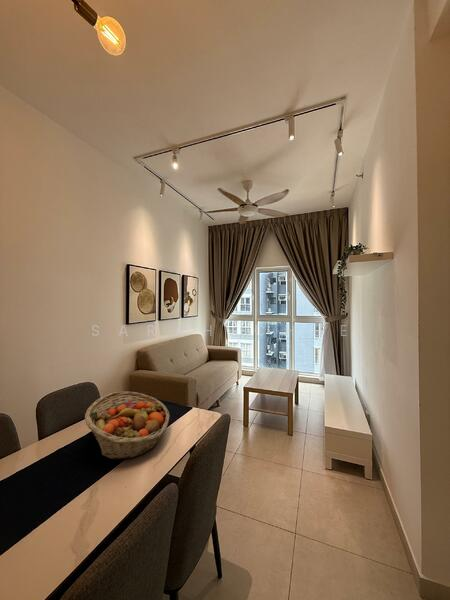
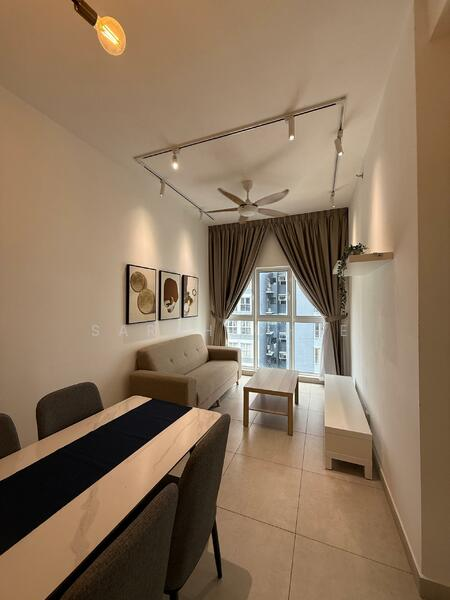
- fruit basket [84,390,171,461]
